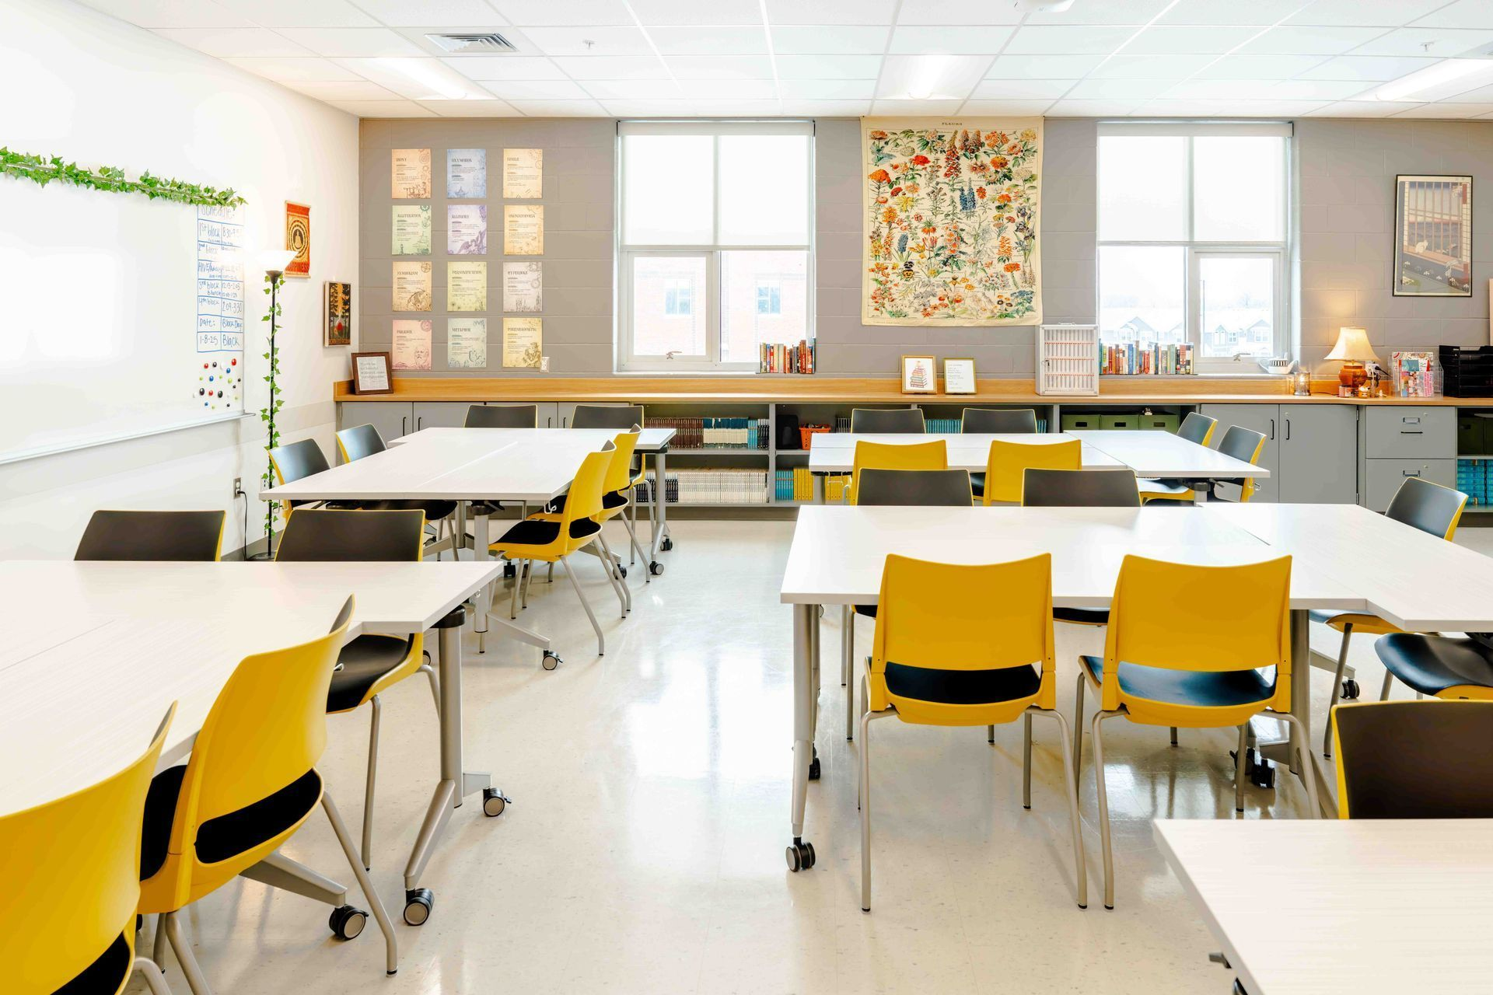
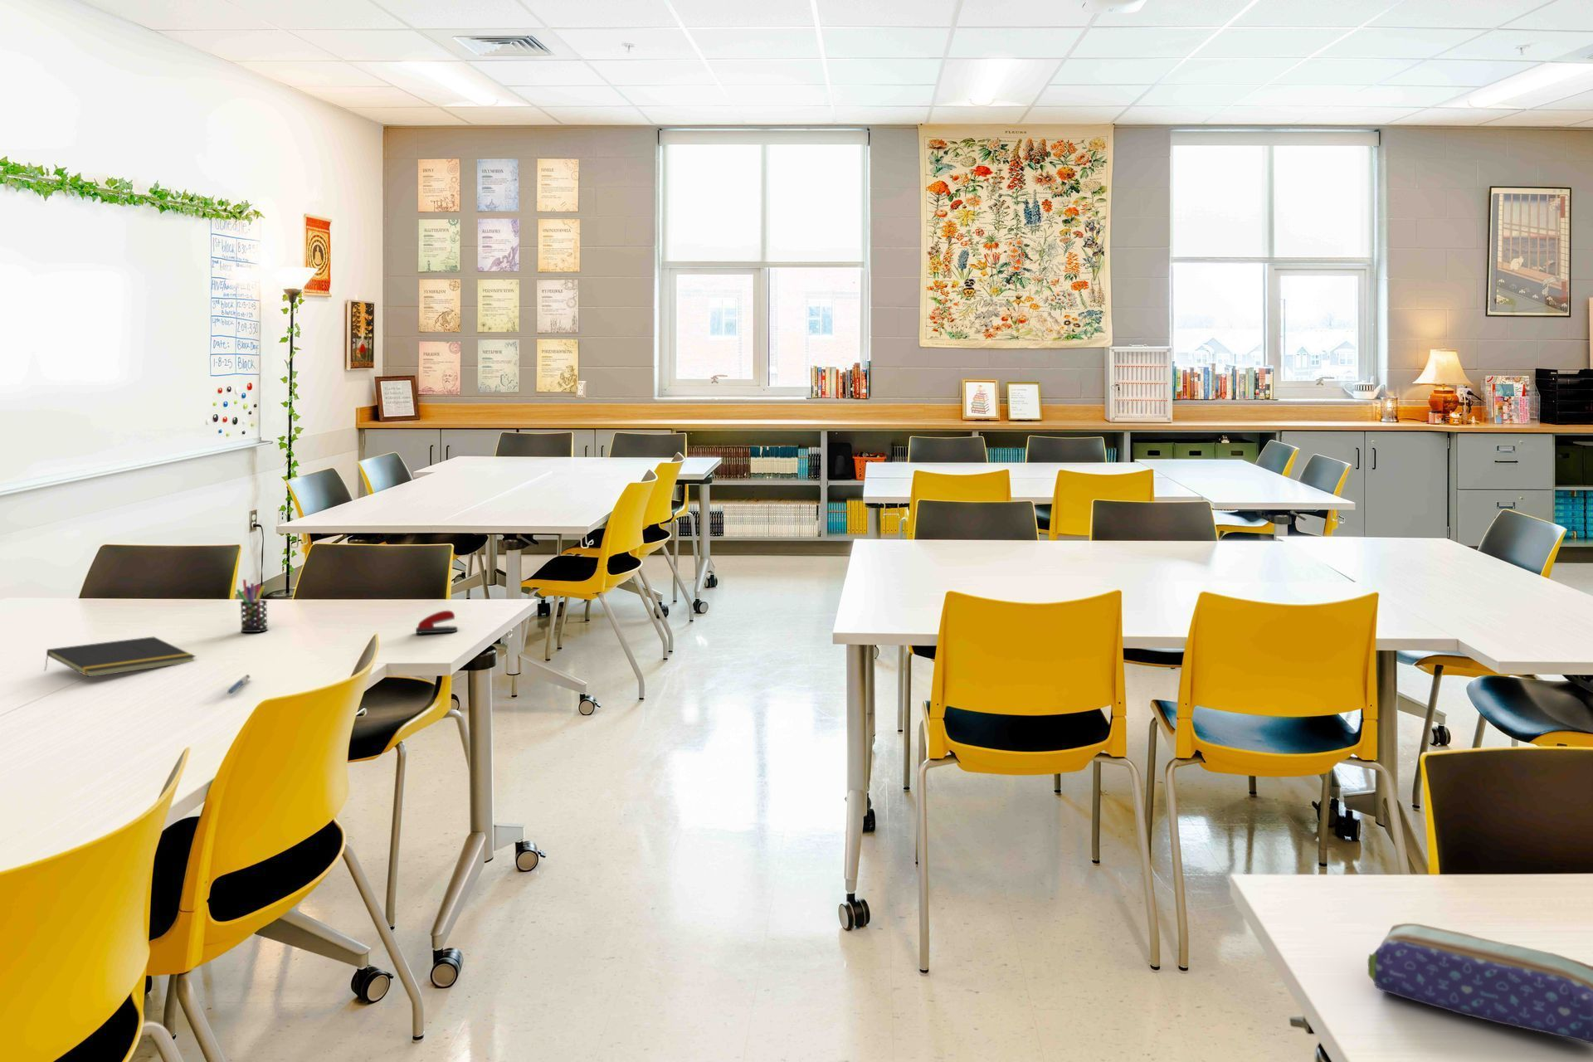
+ pen [226,673,250,695]
+ pencil case [1368,922,1593,1045]
+ notepad [43,635,197,678]
+ pen holder [236,578,269,633]
+ stapler [415,609,458,634]
